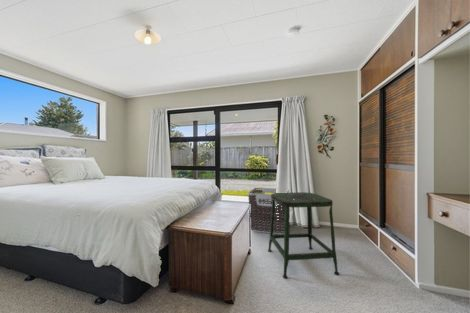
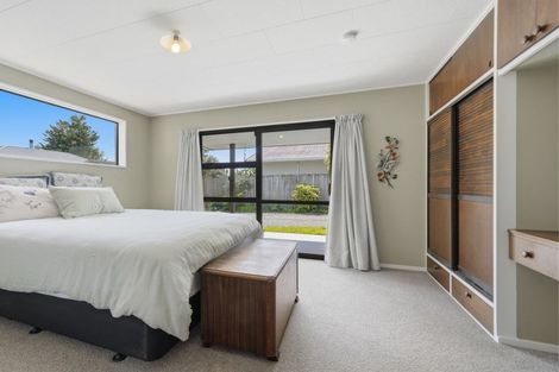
- clothes hamper [247,186,290,235]
- stool [267,191,340,279]
